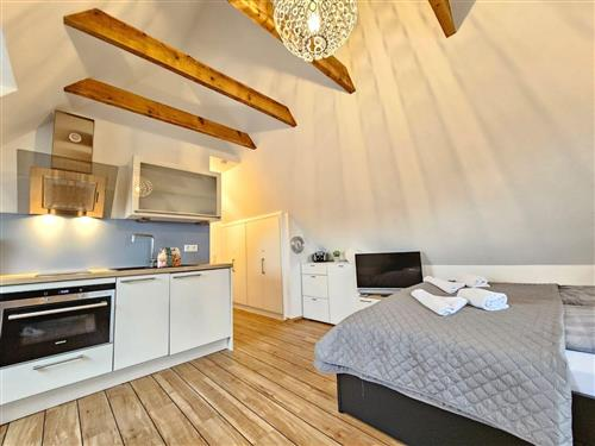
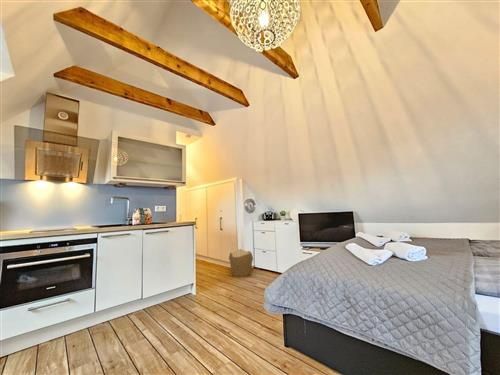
+ pouf [228,248,254,278]
